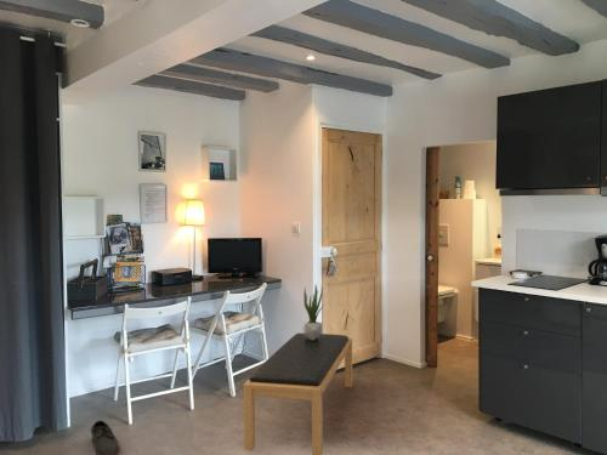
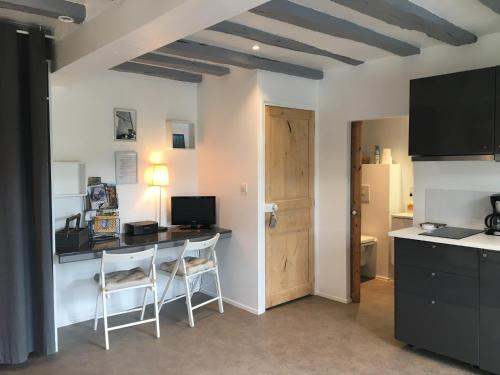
- bench [243,332,353,455]
- potted plant [301,284,325,341]
- shoe [90,420,120,455]
